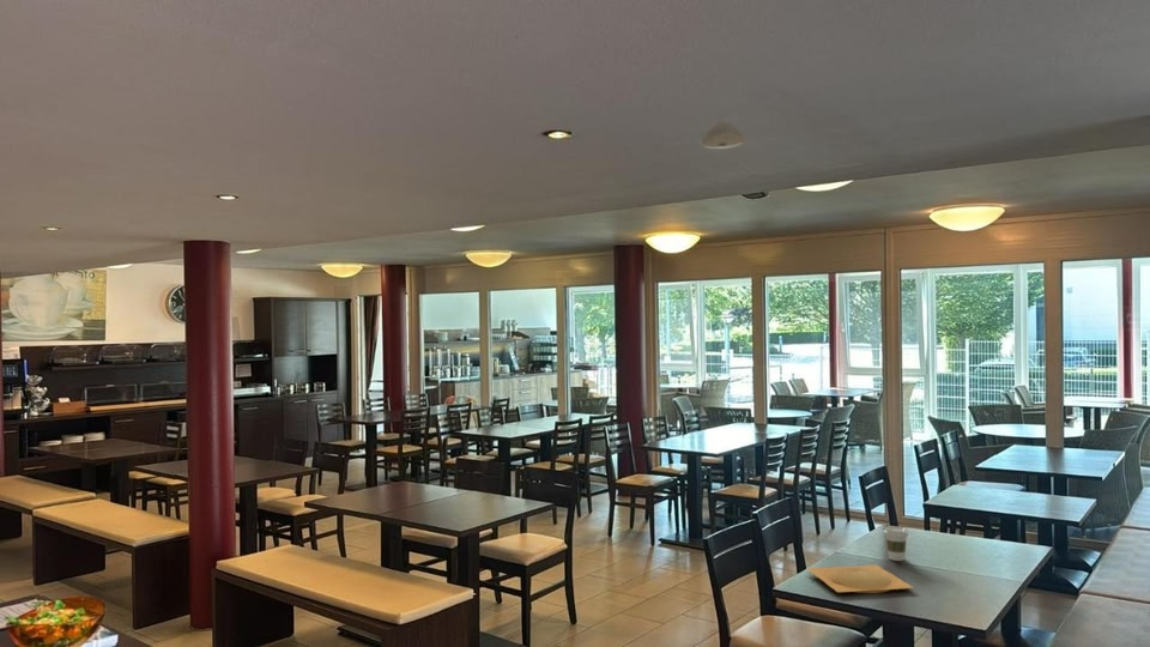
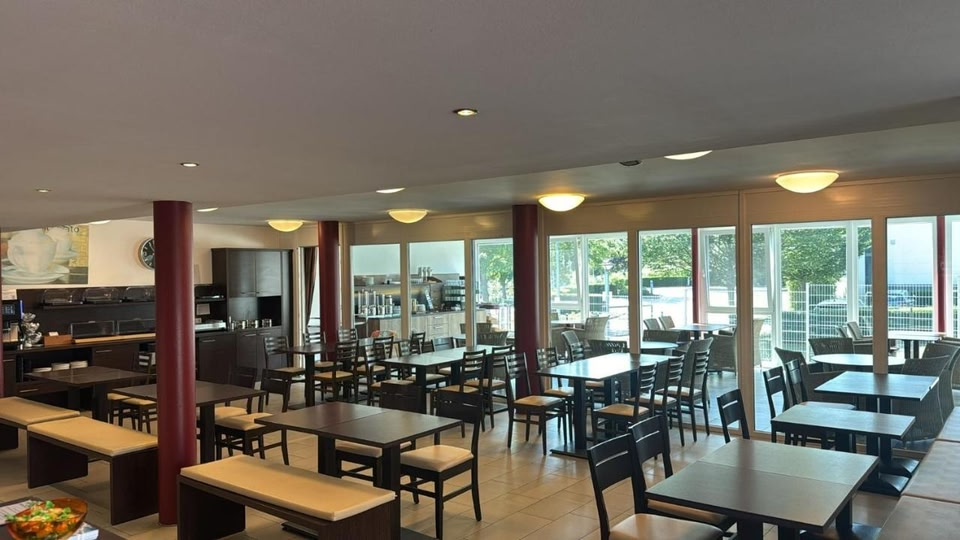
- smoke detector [700,121,745,150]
- coffee cup [883,525,909,562]
- plate [806,564,914,594]
